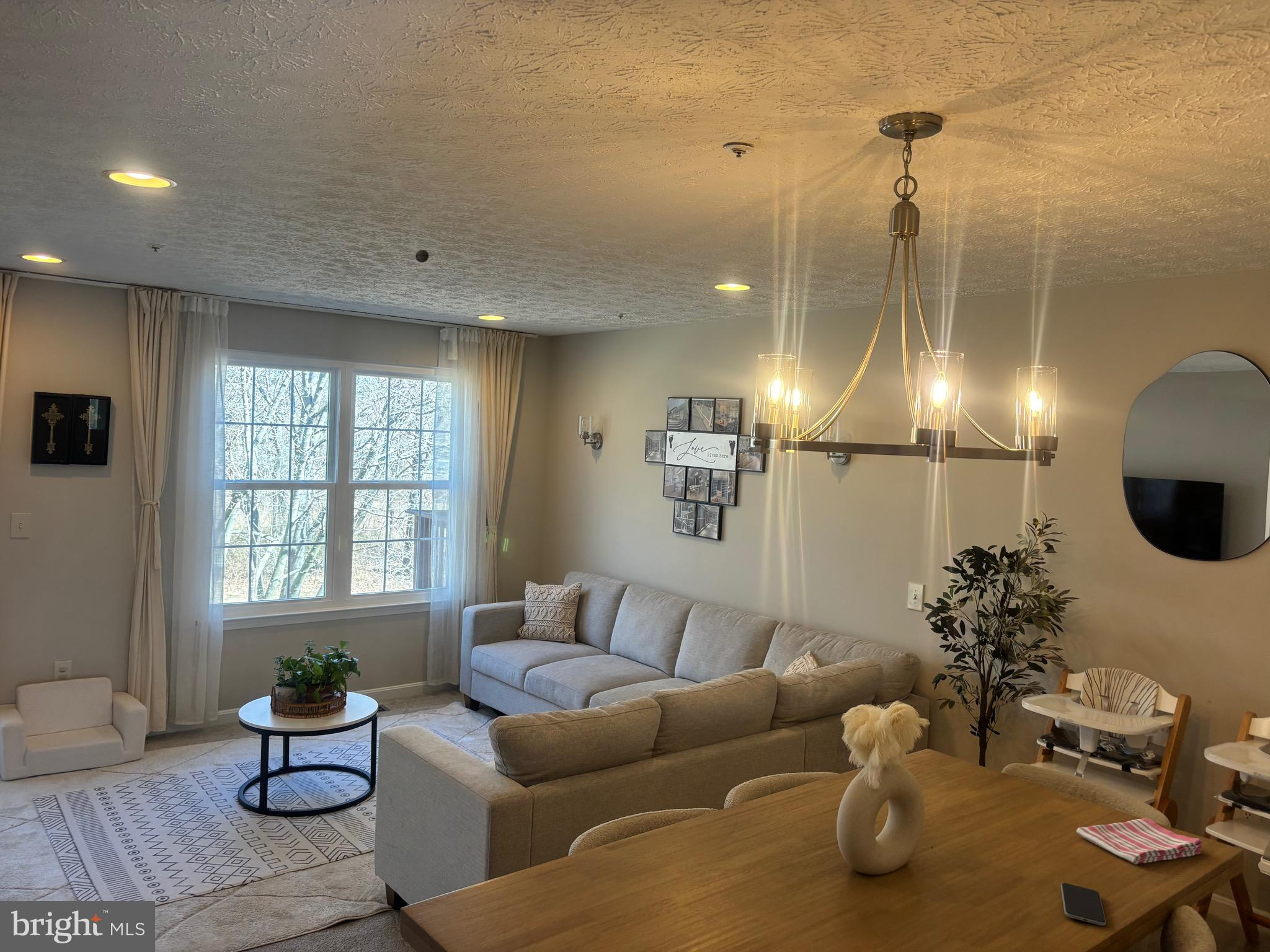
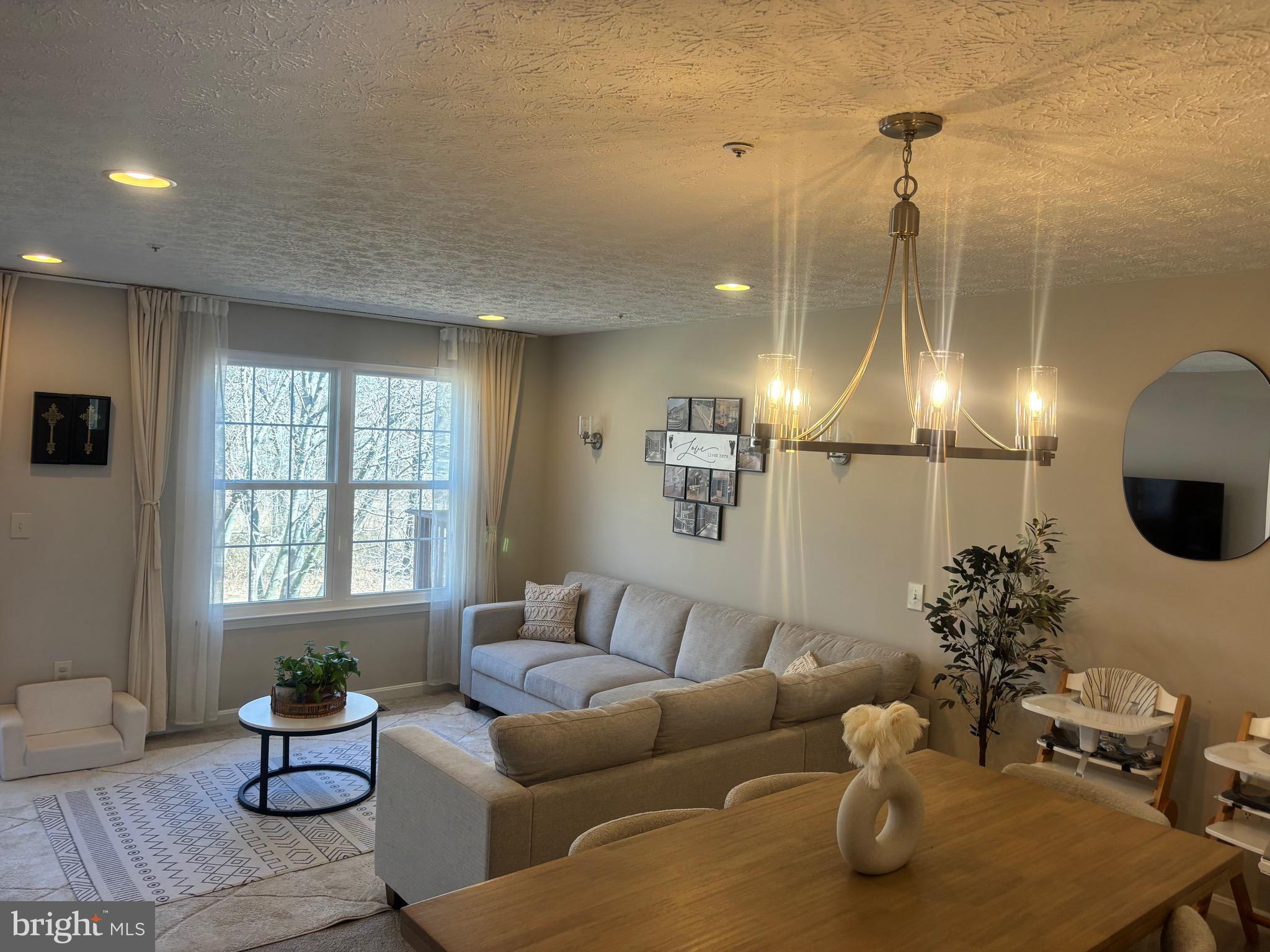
- dish towel [1076,818,1203,865]
- smoke detector [415,249,430,263]
- smartphone [1060,883,1107,927]
